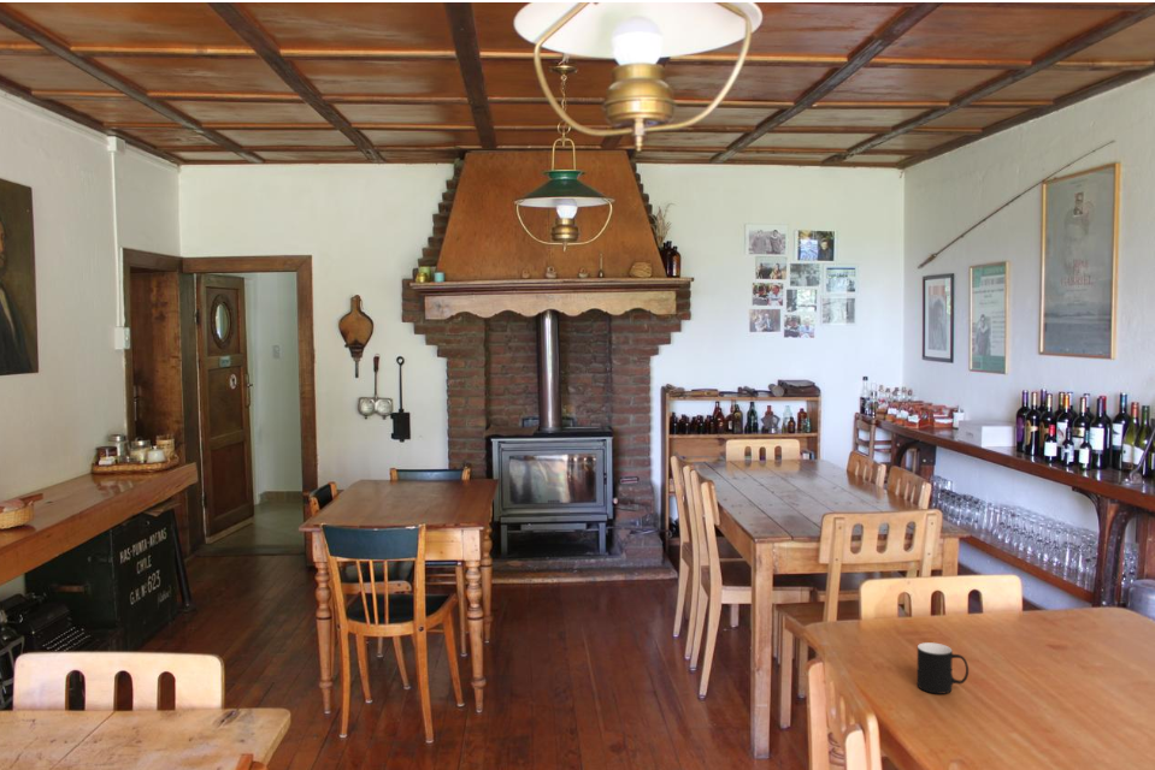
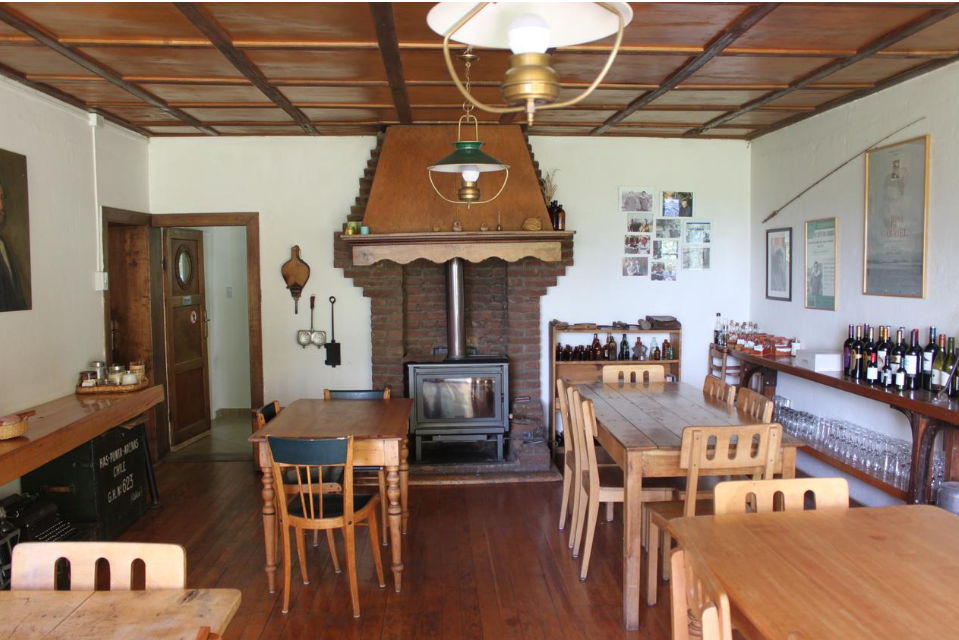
- cup [917,641,970,695]
